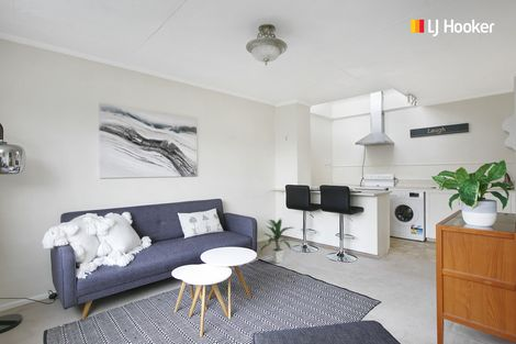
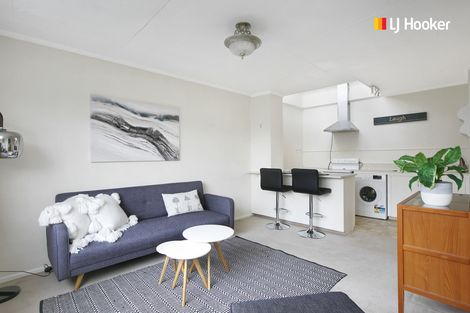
- indoor plant [258,219,294,264]
